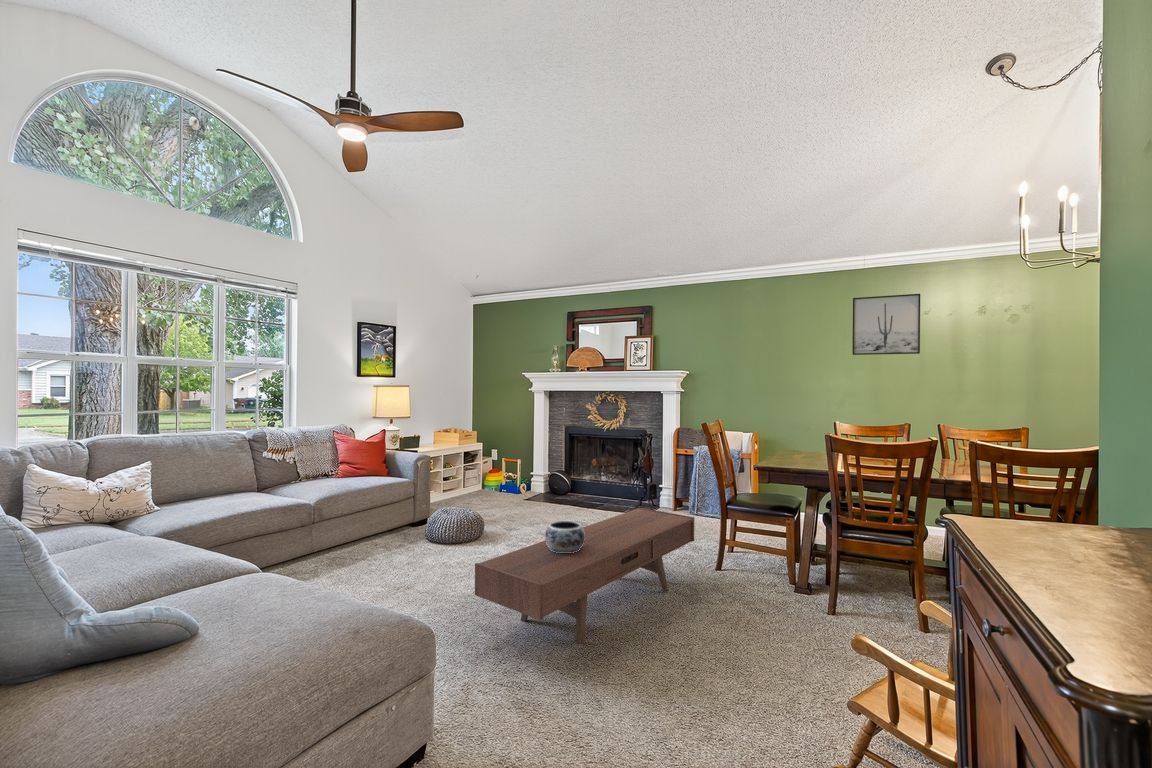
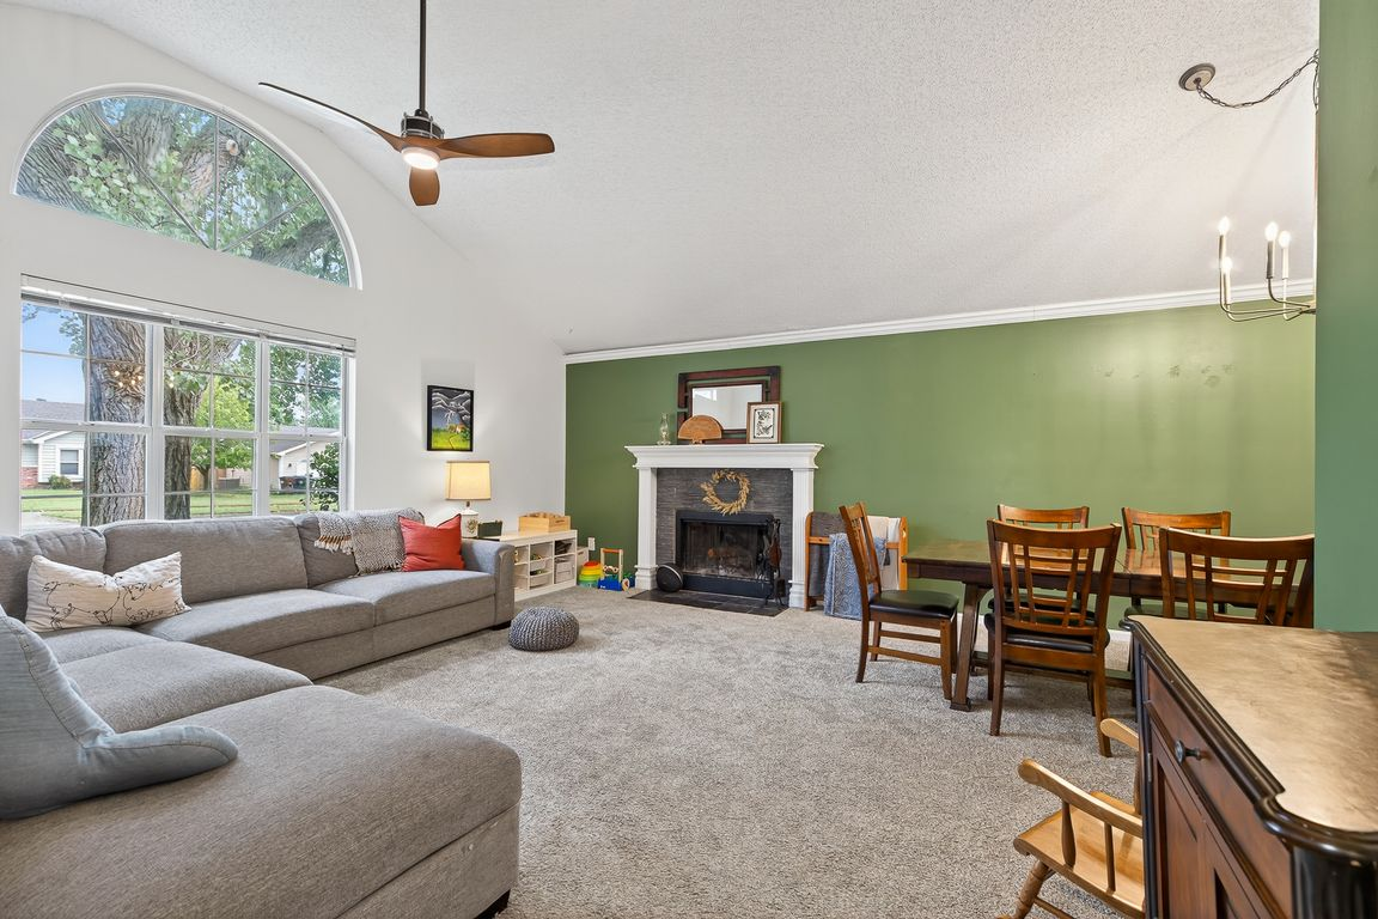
- wall art [852,293,921,356]
- coffee table [474,506,695,645]
- decorative bowl [544,520,585,553]
